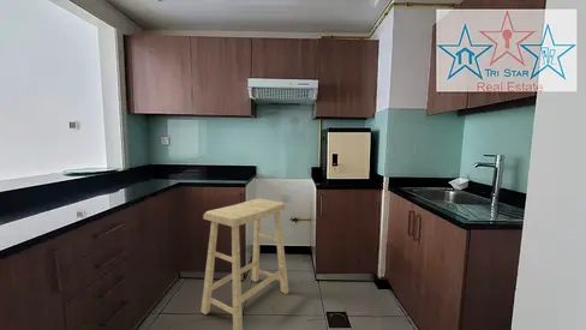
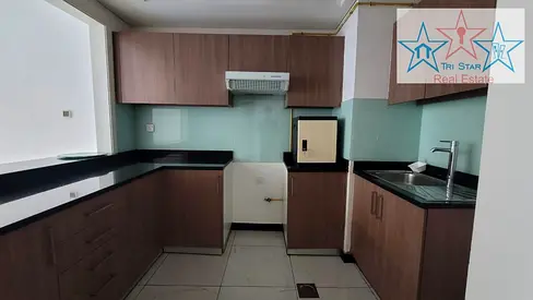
- stool [199,197,289,330]
